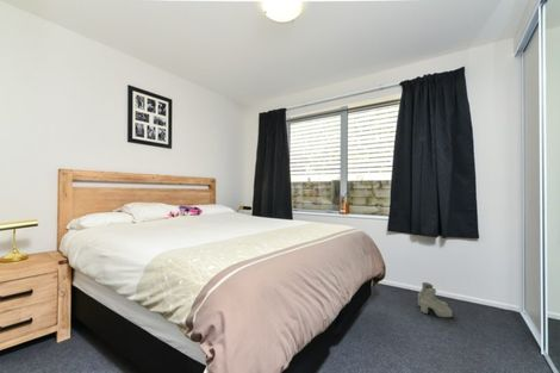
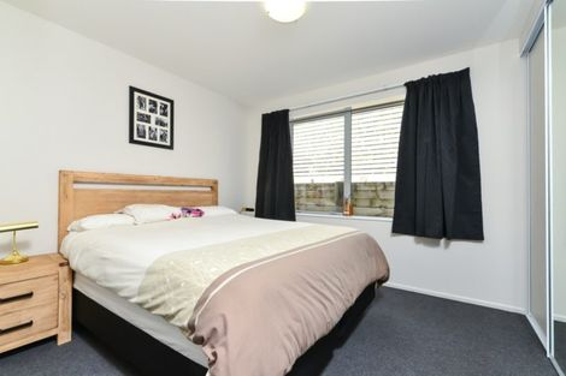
- boots [417,281,454,318]
